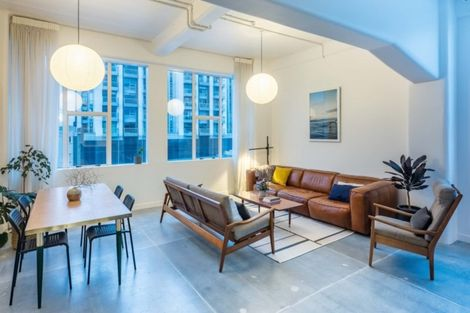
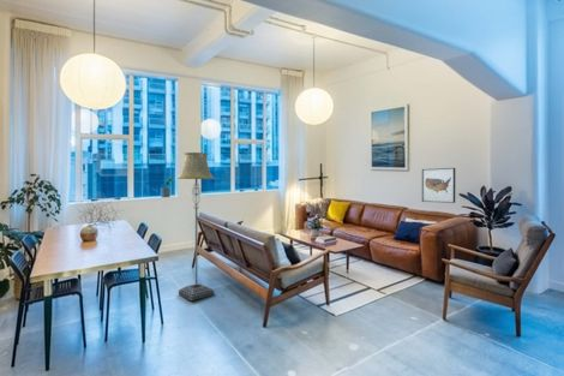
+ wall art [421,167,456,204]
+ floor lamp [176,151,216,302]
